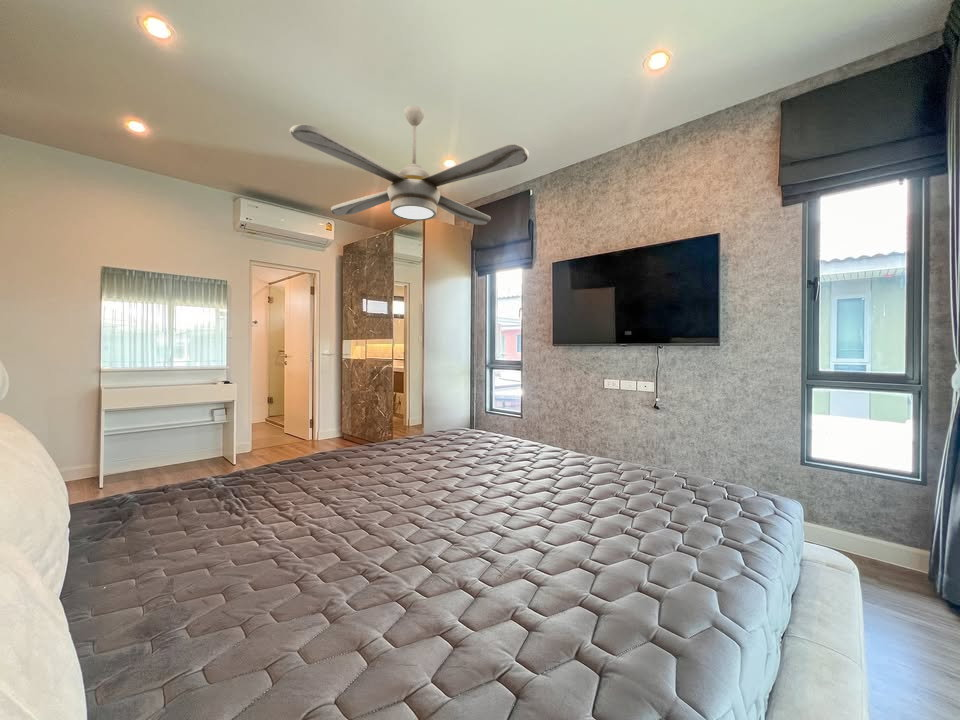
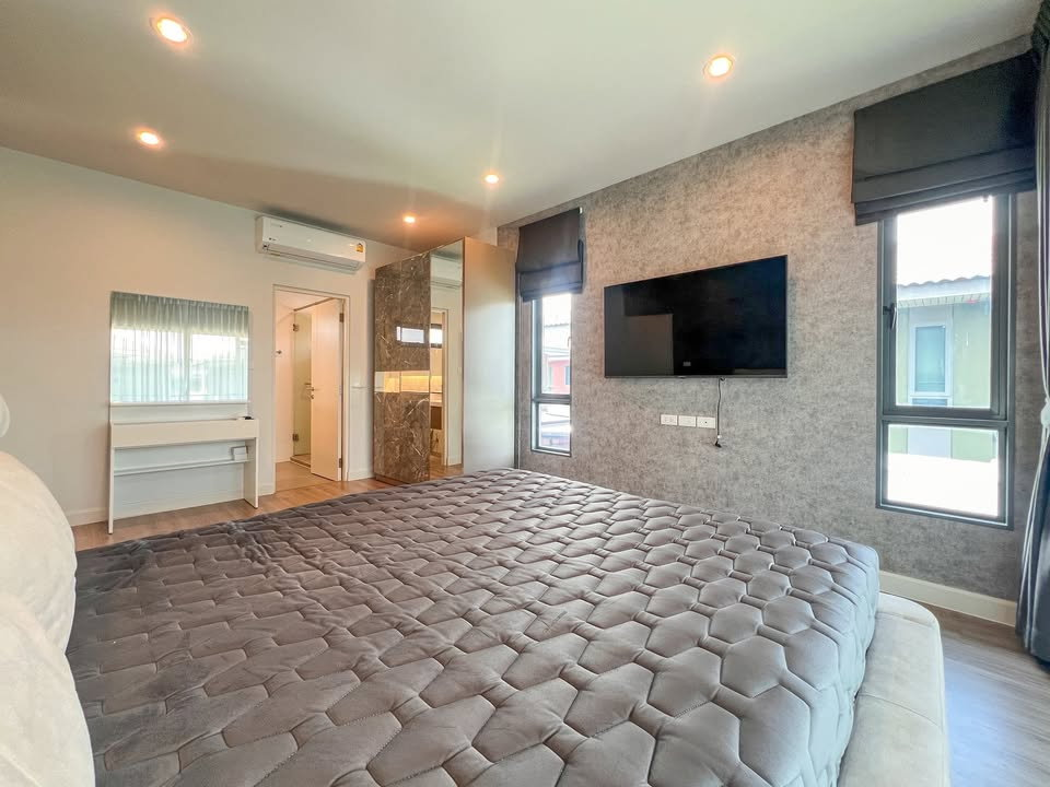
- ceiling fan [289,104,529,226]
